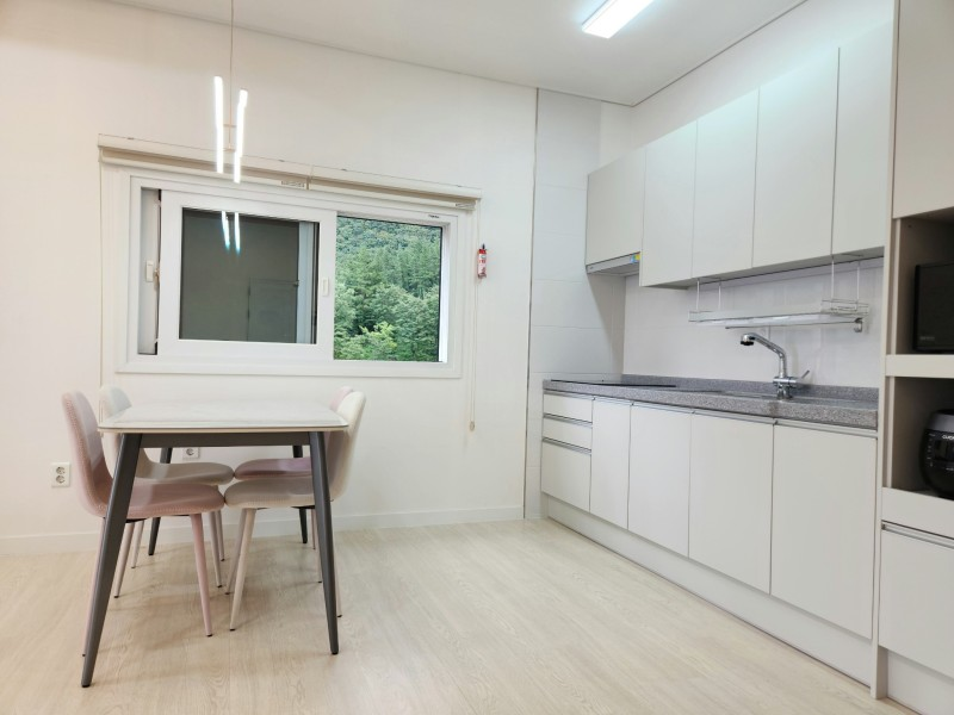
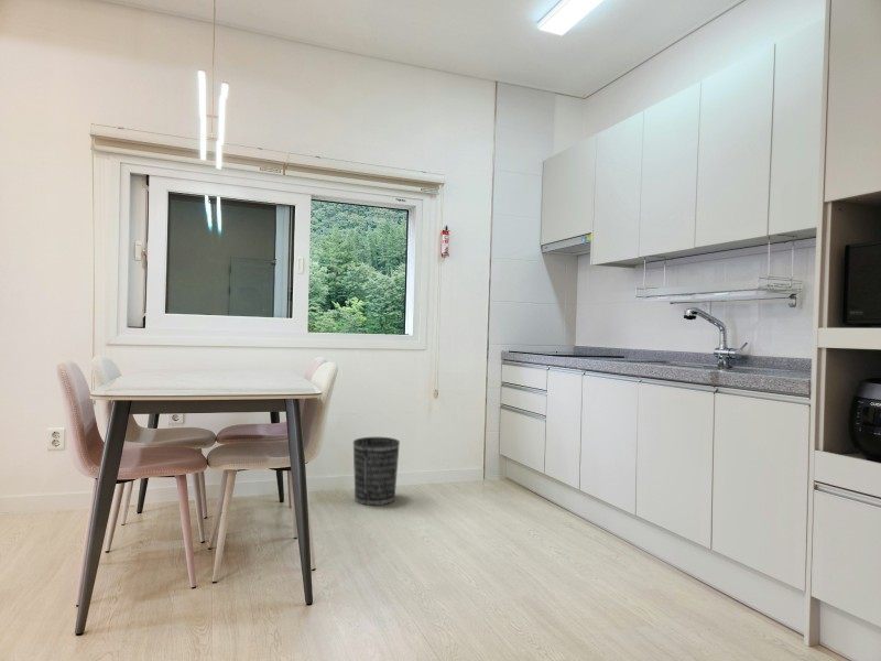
+ wastebasket [352,436,401,507]
